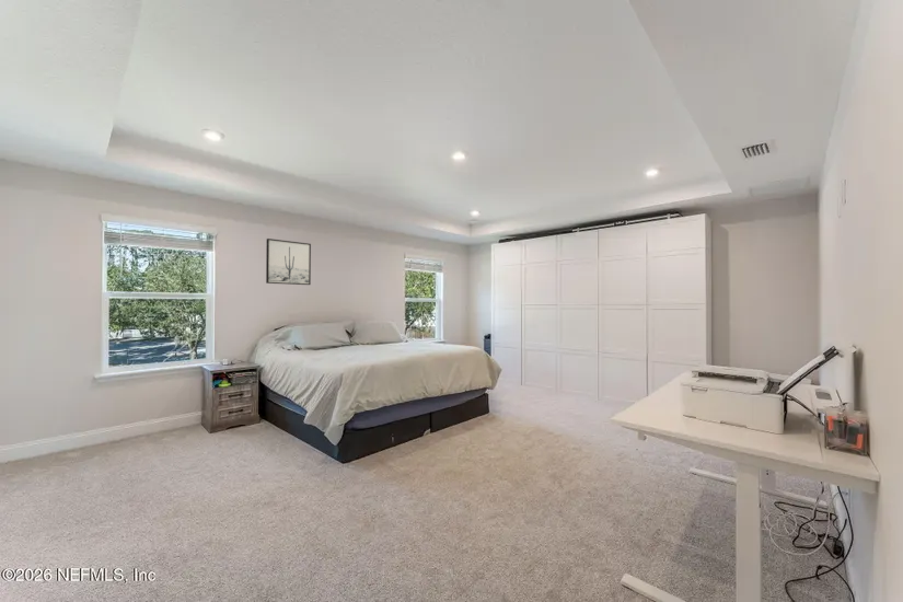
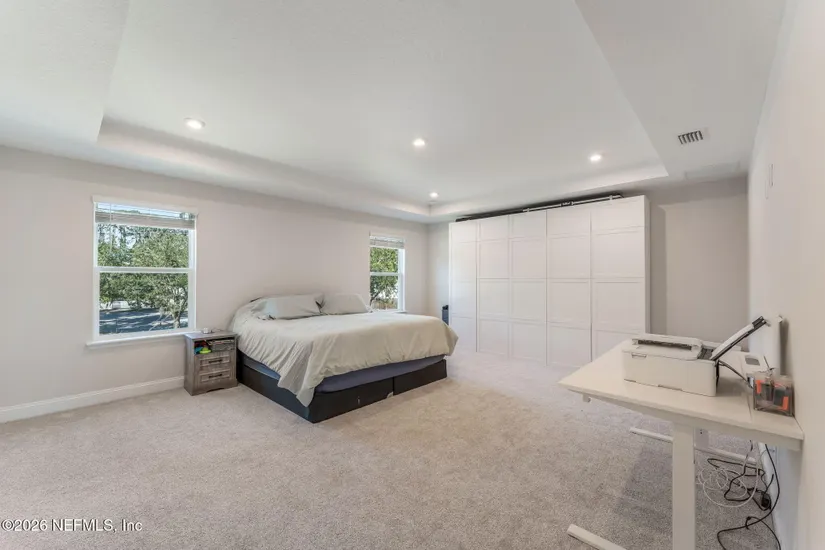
- wall art [265,238,312,286]
